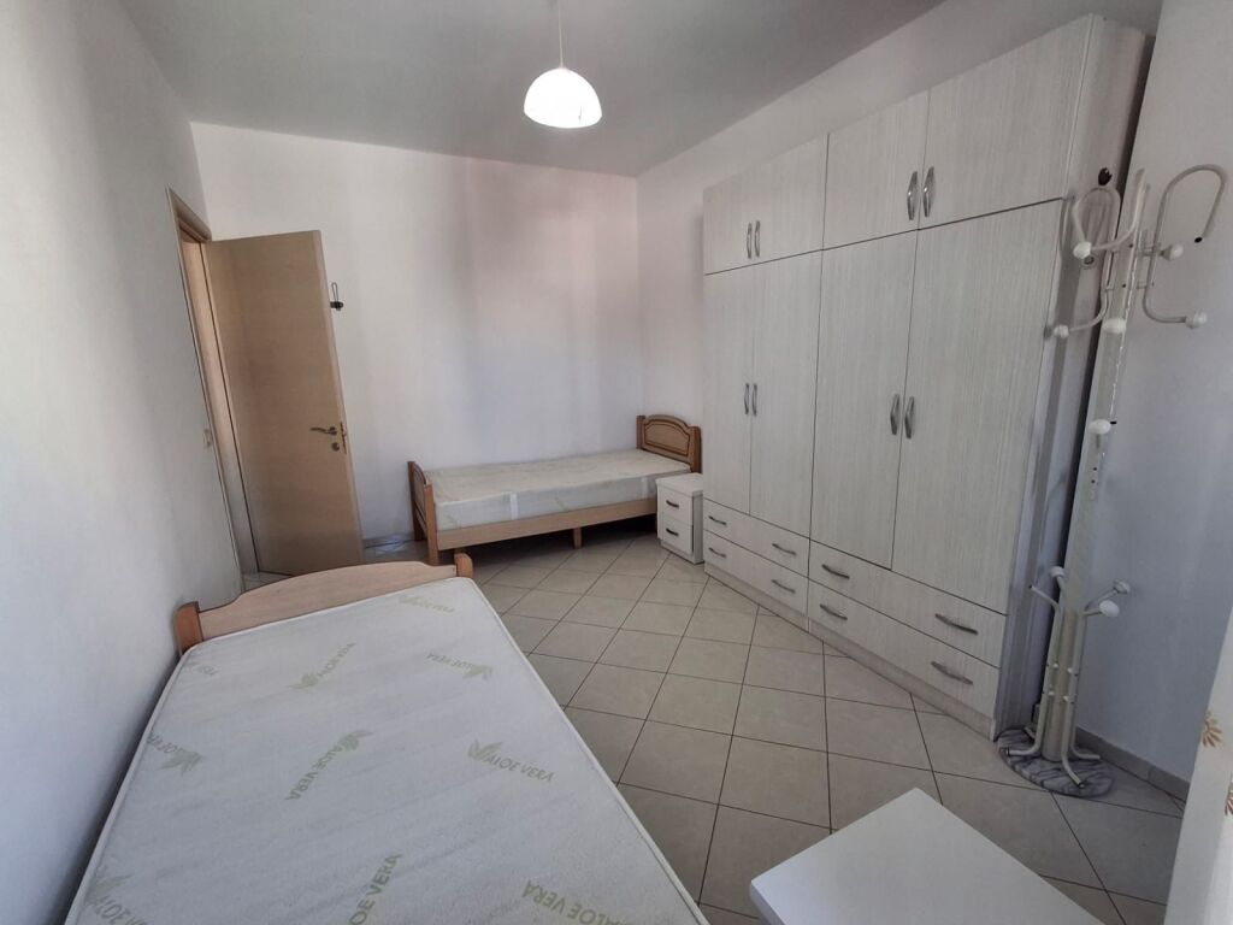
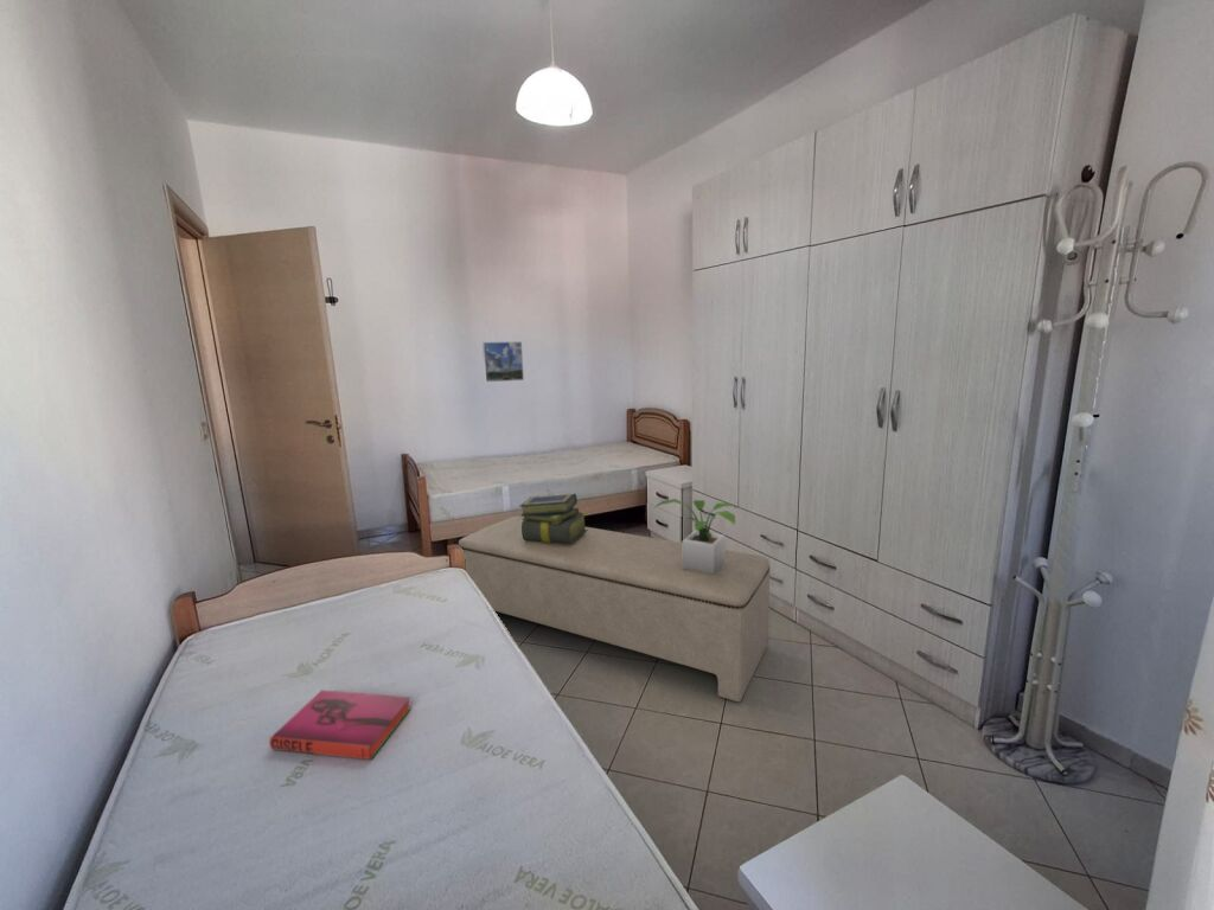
+ hardback book [268,688,413,761]
+ bench [458,514,771,703]
+ stack of books [518,493,588,543]
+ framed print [481,340,525,383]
+ potted plant [653,498,737,575]
